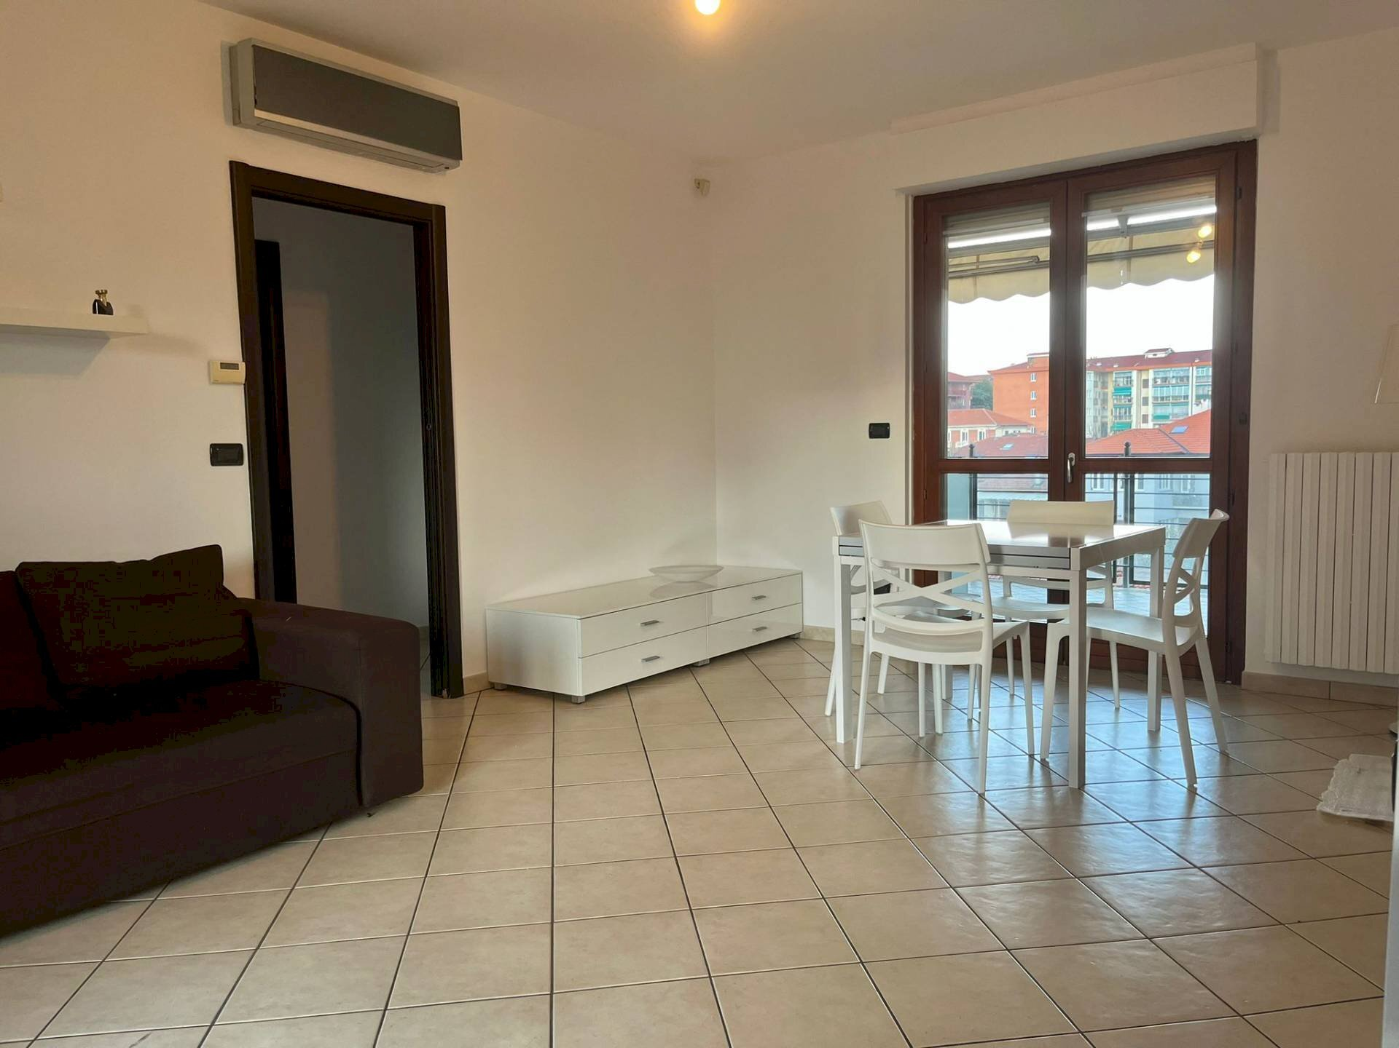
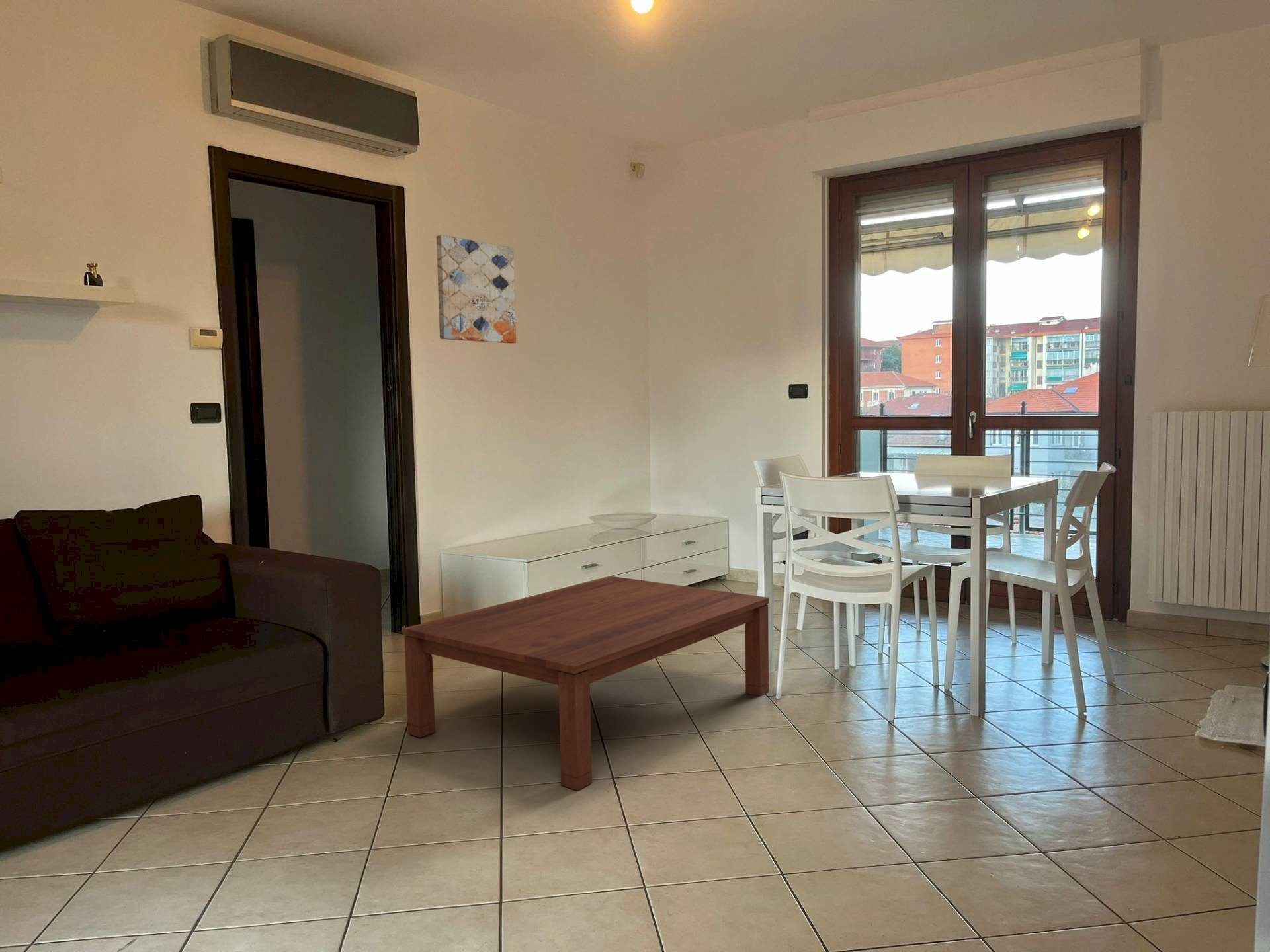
+ coffee table [403,576,770,791]
+ wall art [436,234,517,344]
